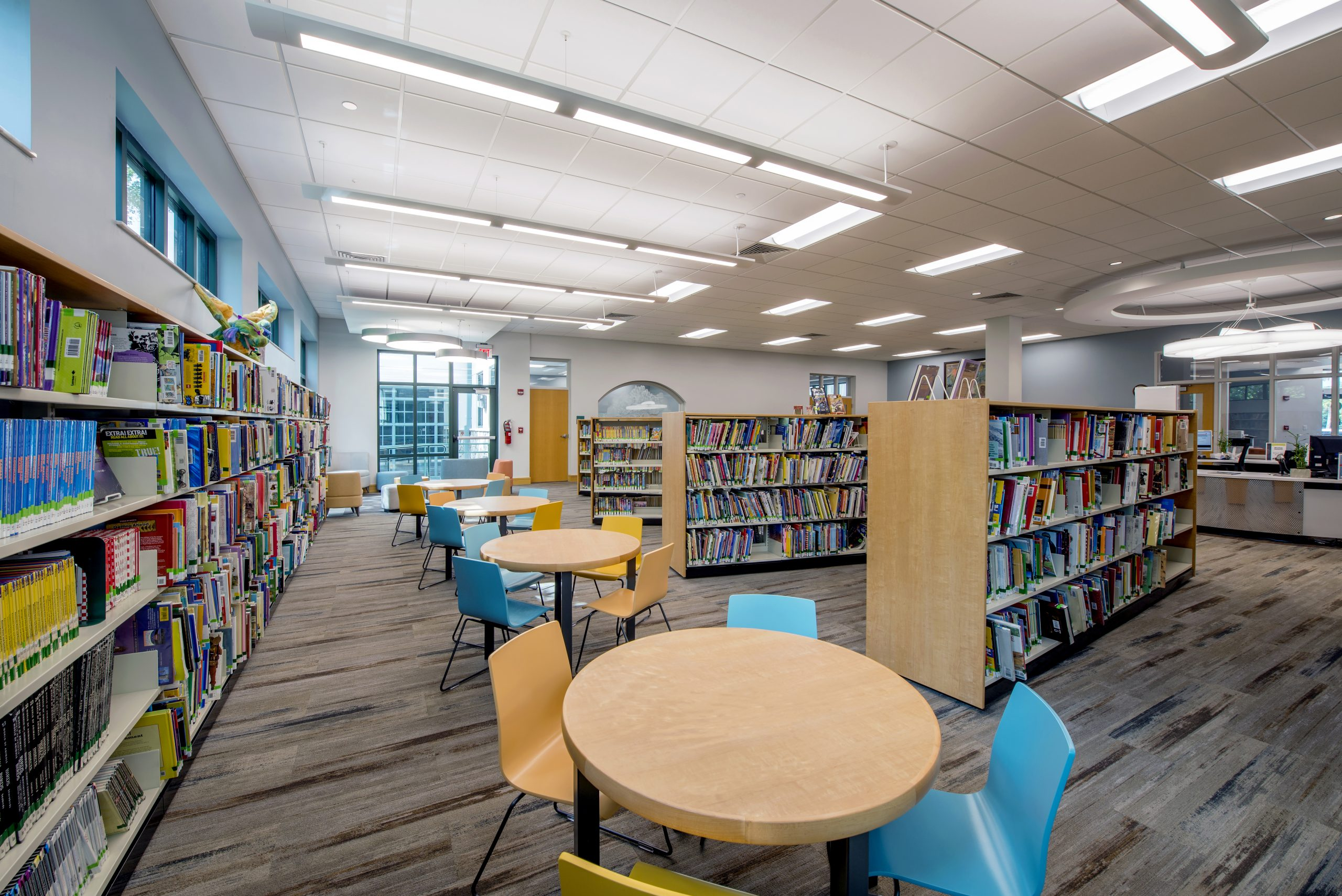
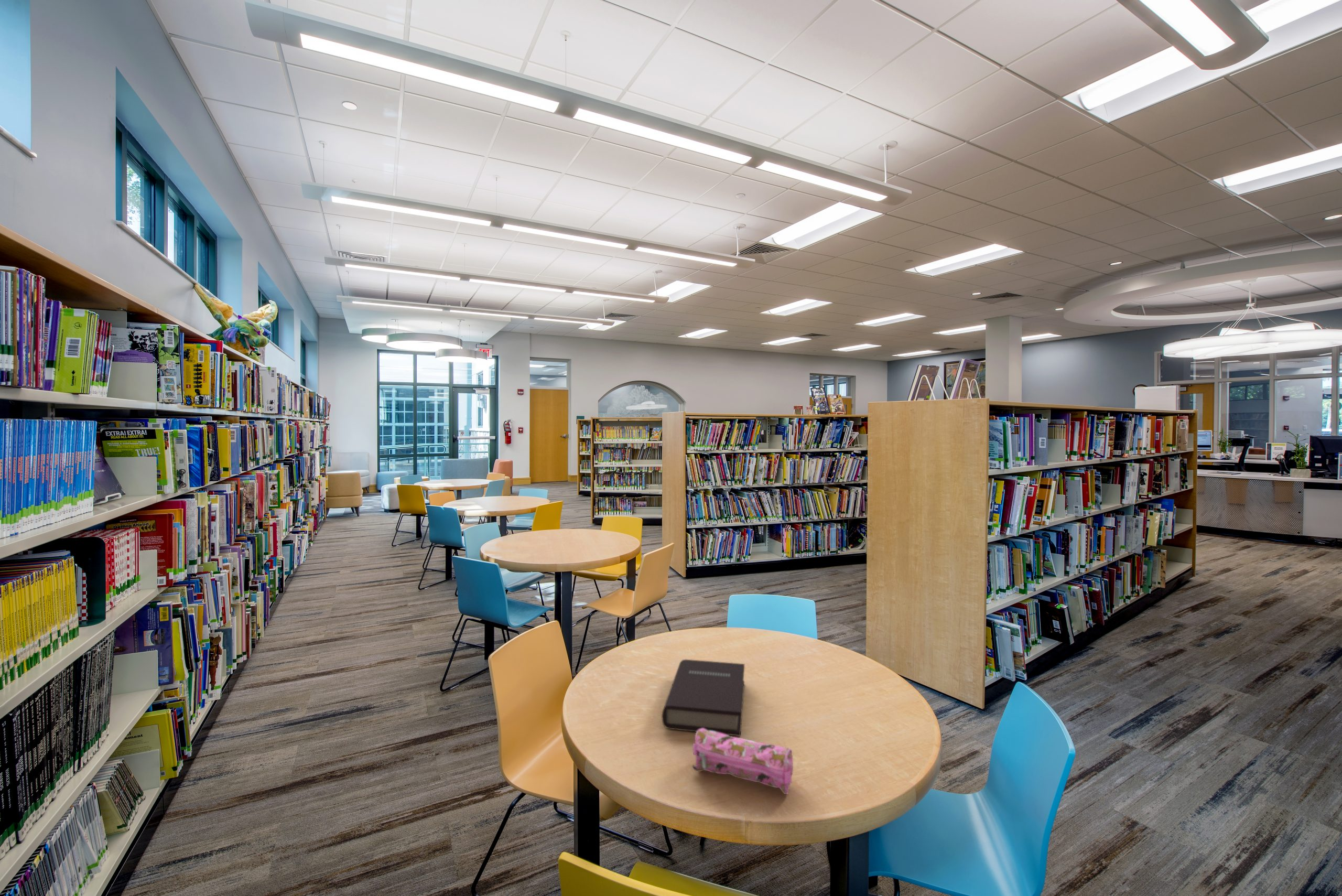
+ book [661,659,745,737]
+ pencil case [692,728,794,795]
